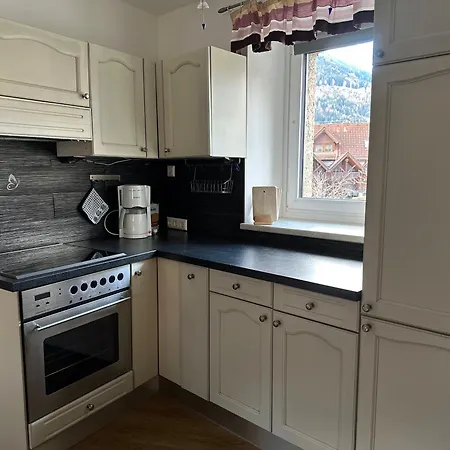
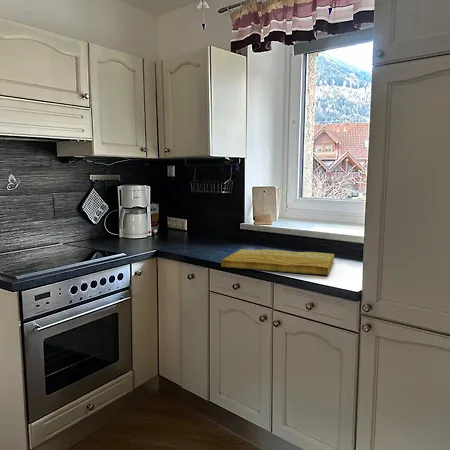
+ cutting board [220,248,335,276]
